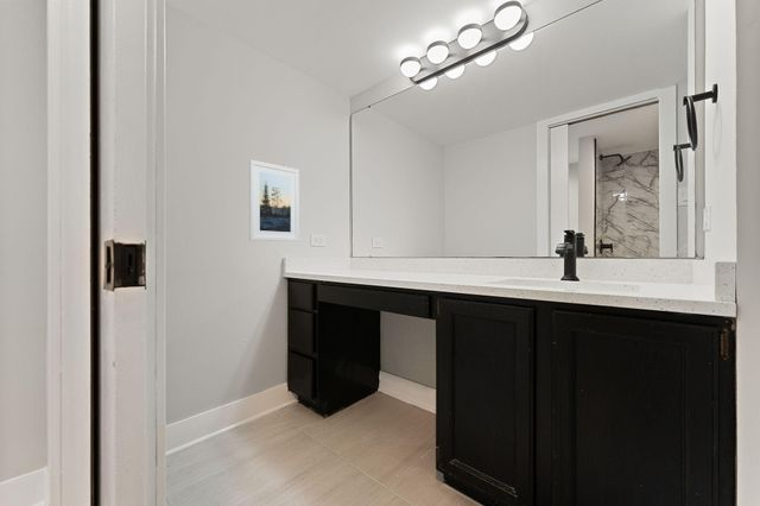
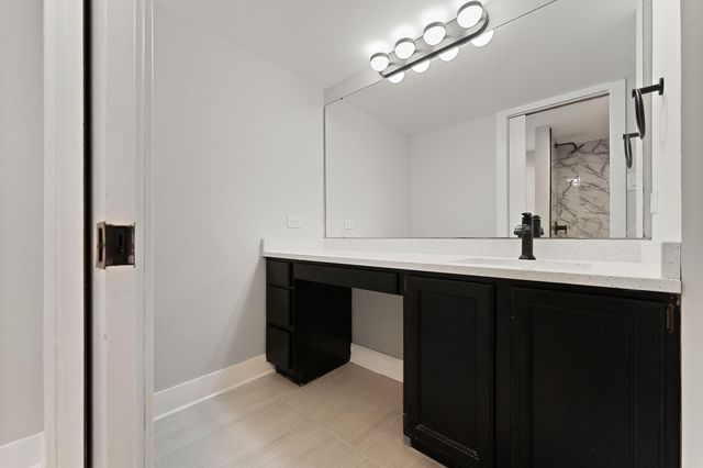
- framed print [248,159,300,242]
